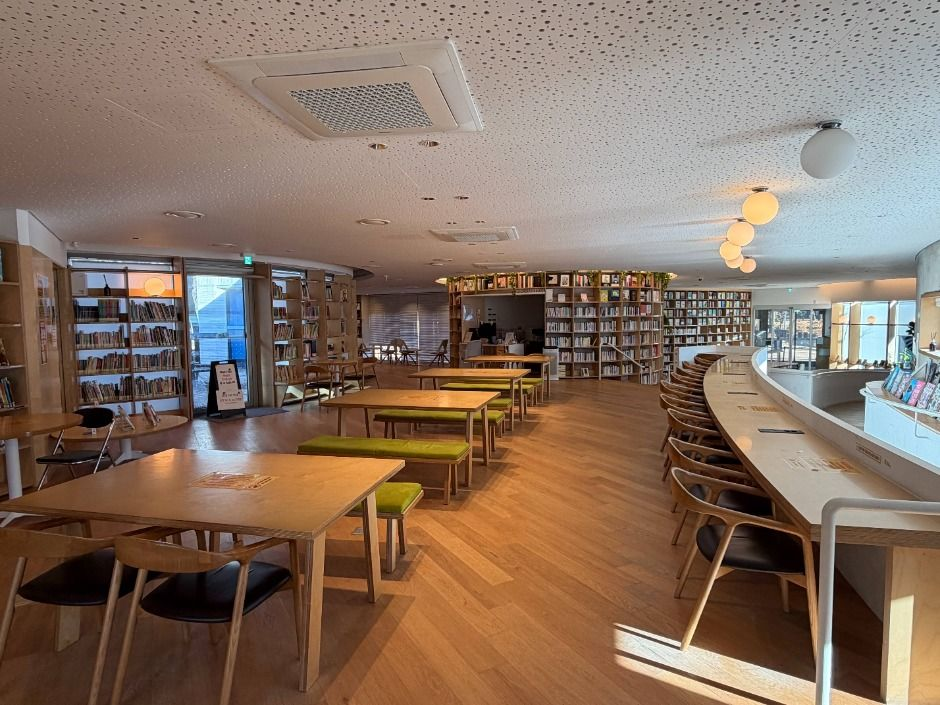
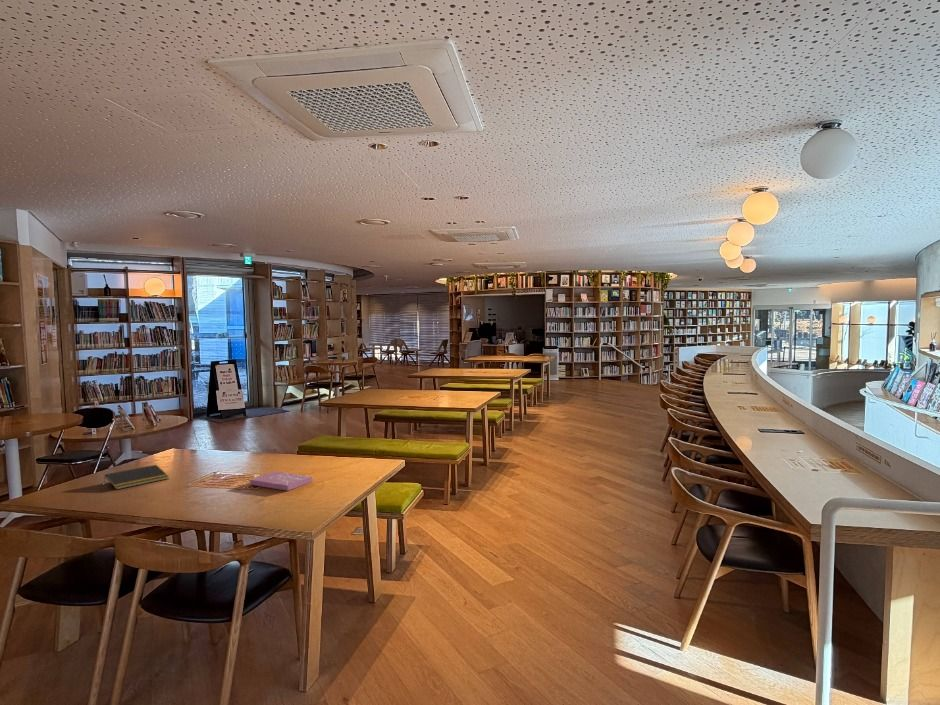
+ book [249,470,313,492]
+ notepad [103,464,170,491]
